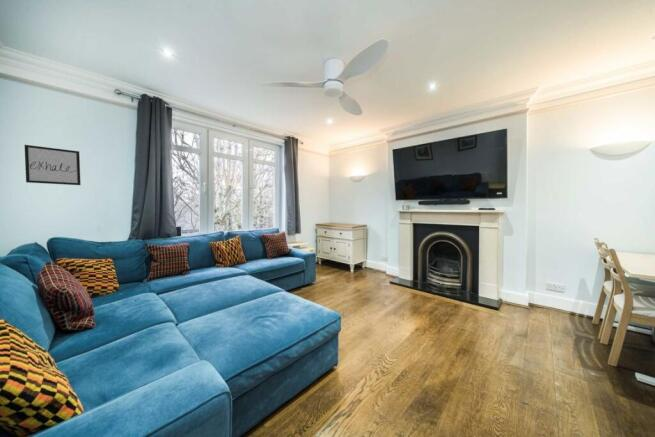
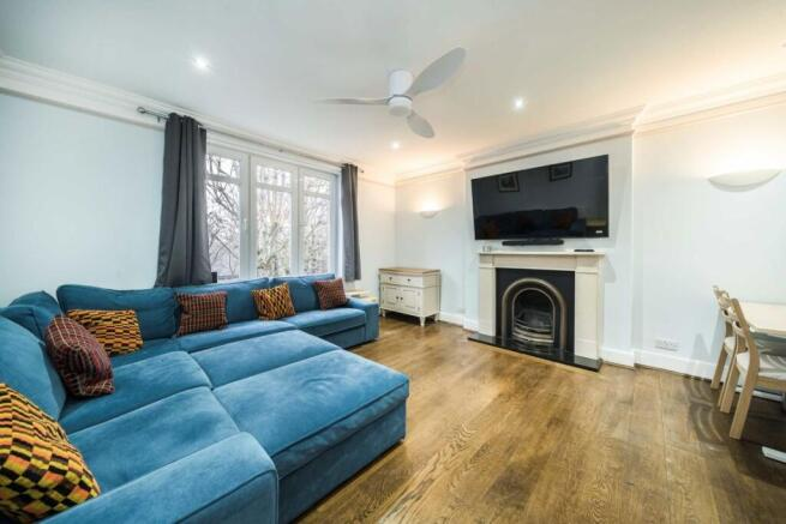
- wall art [23,144,82,186]
